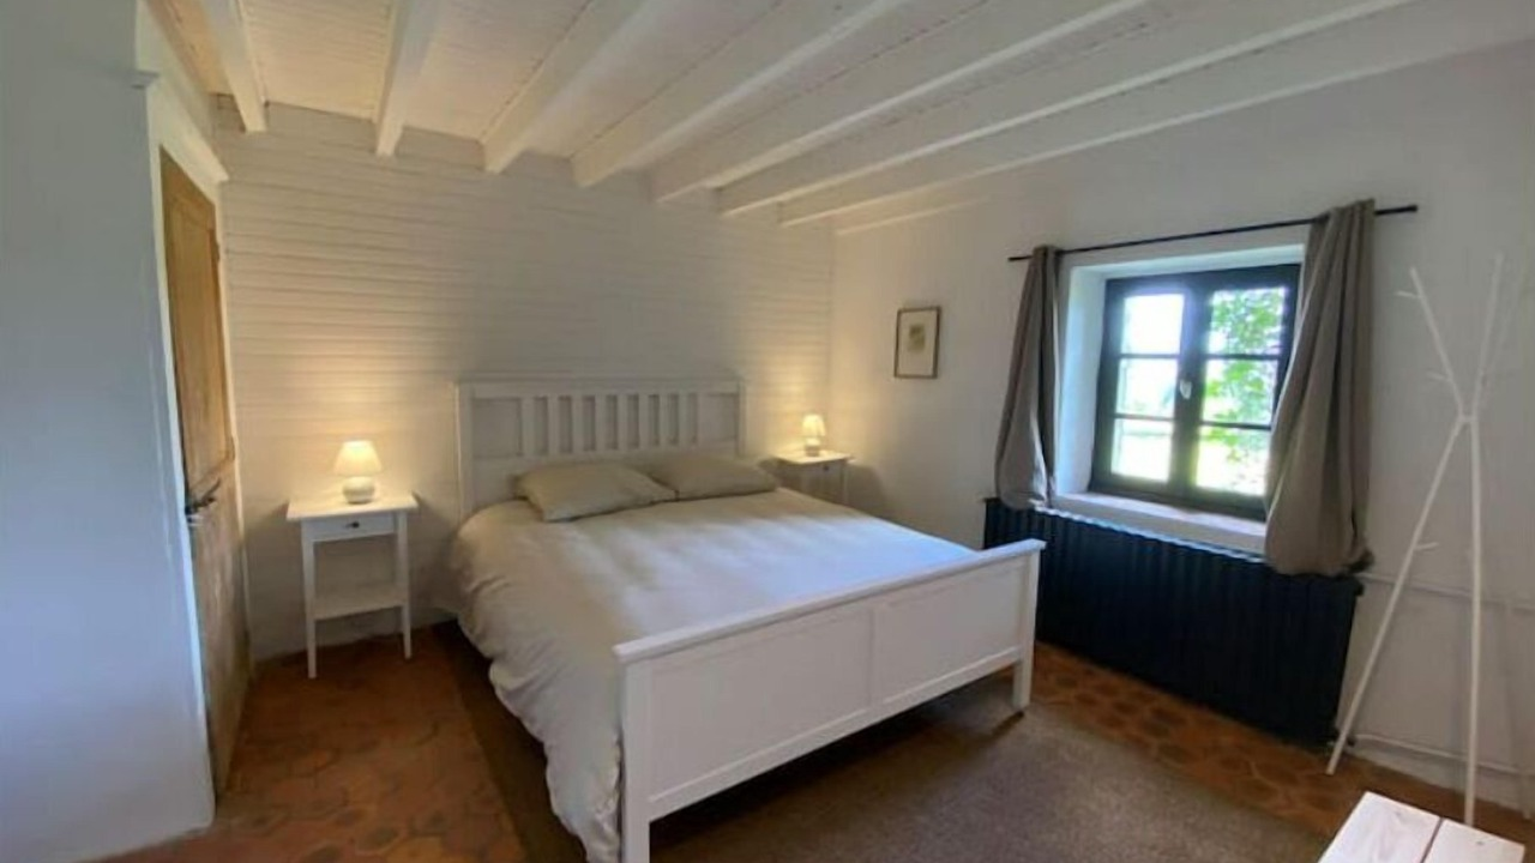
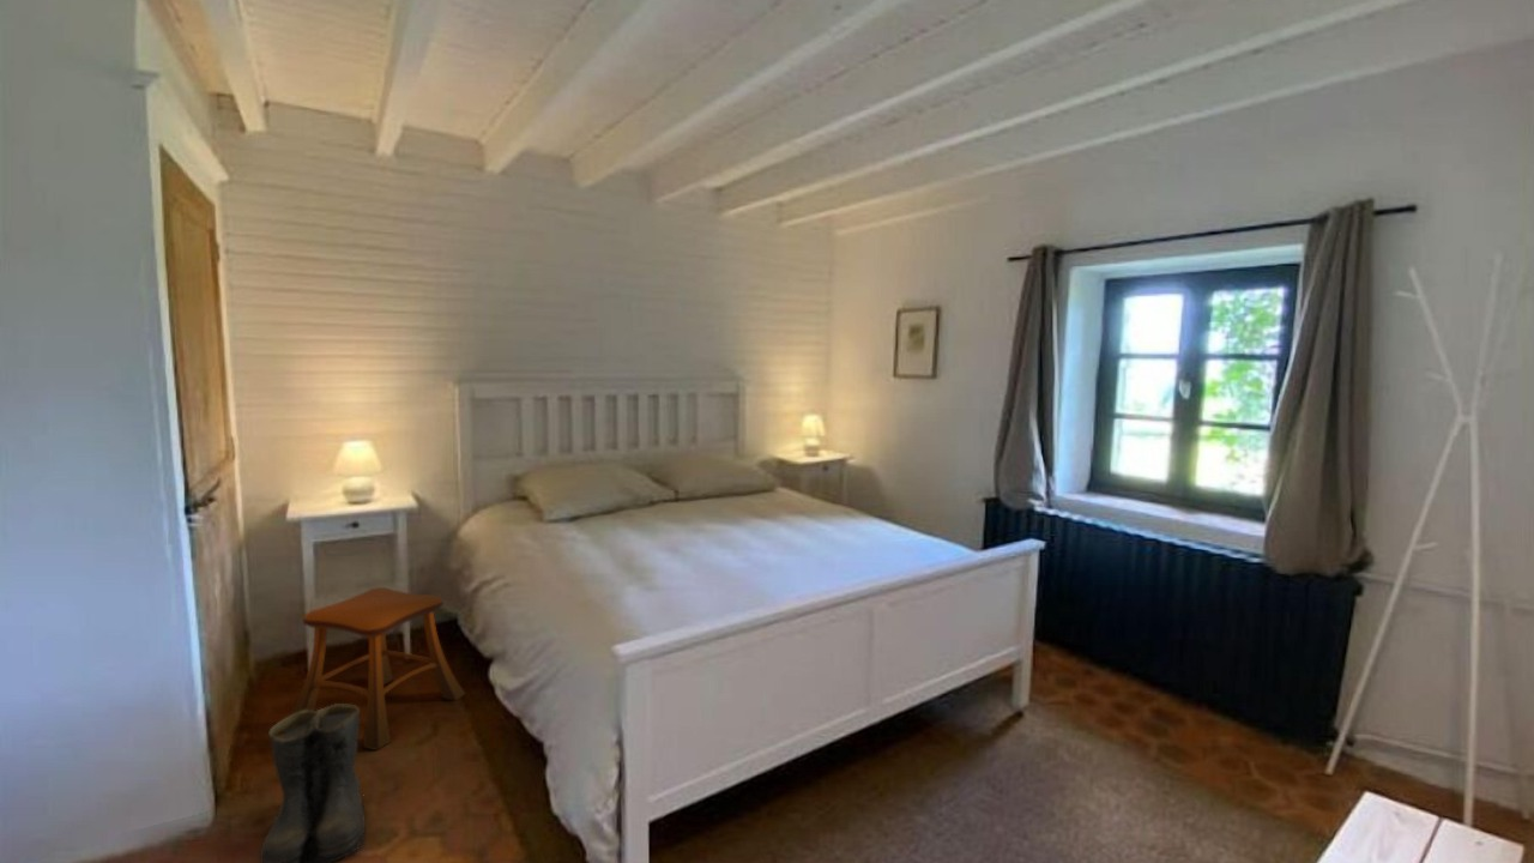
+ boots [259,702,367,863]
+ stool [289,586,466,752]
